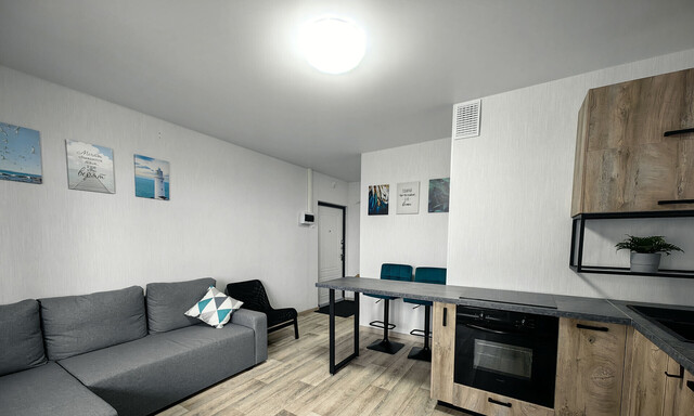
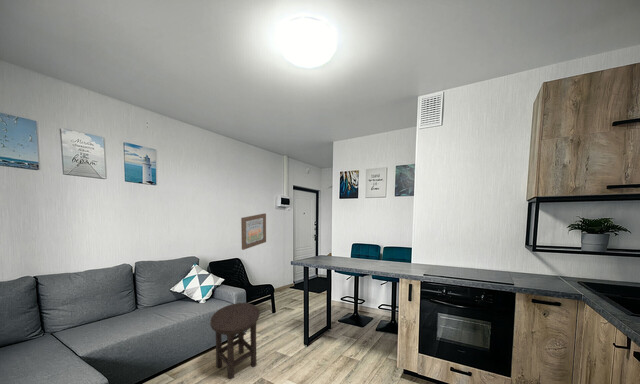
+ wall art [240,212,267,251]
+ stool [209,302,260,380]
